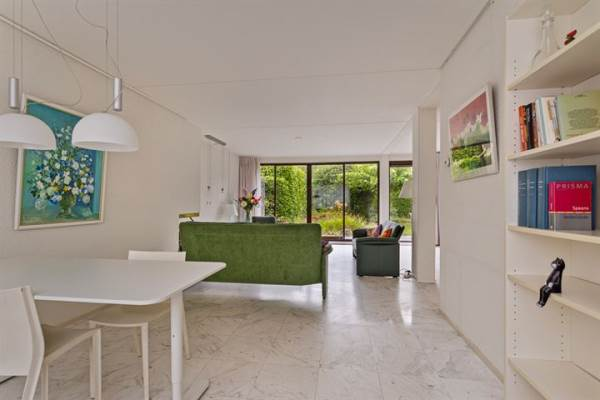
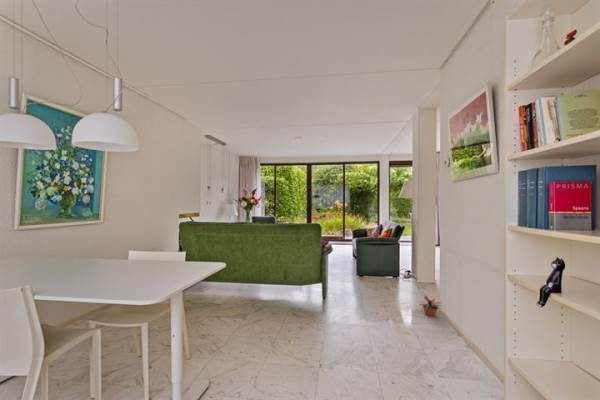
+ potted plant [419,293,443,317]
